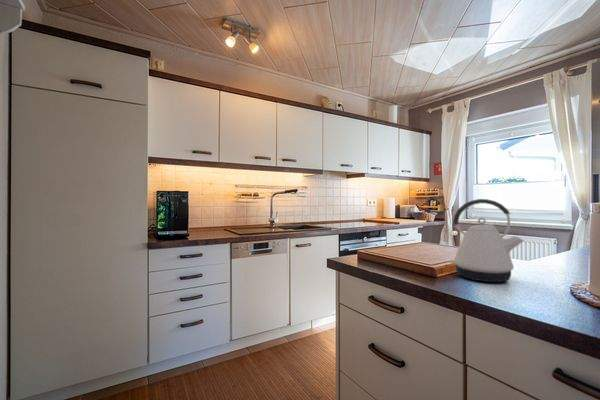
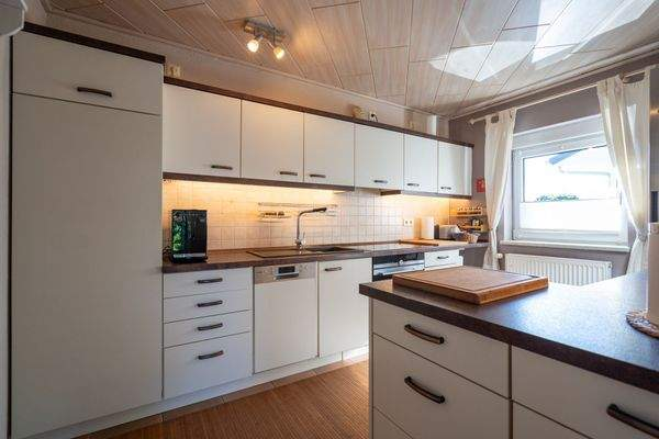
- kettle [449,198,525,283]
